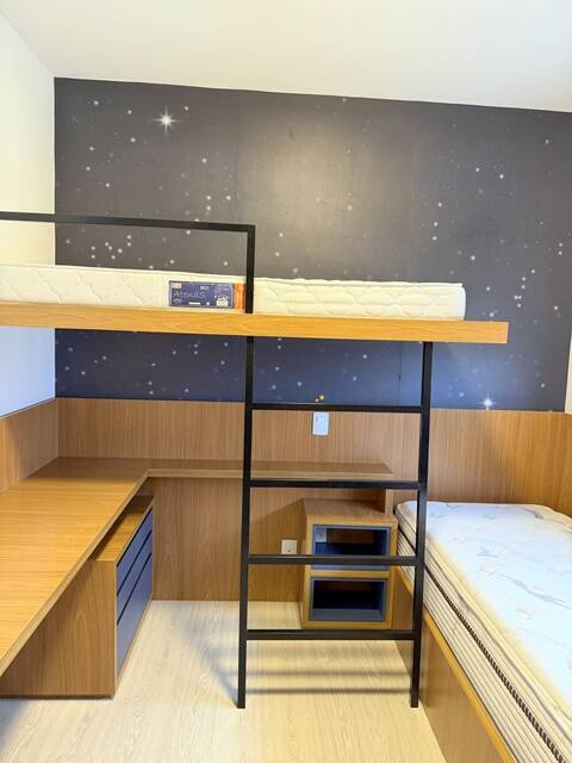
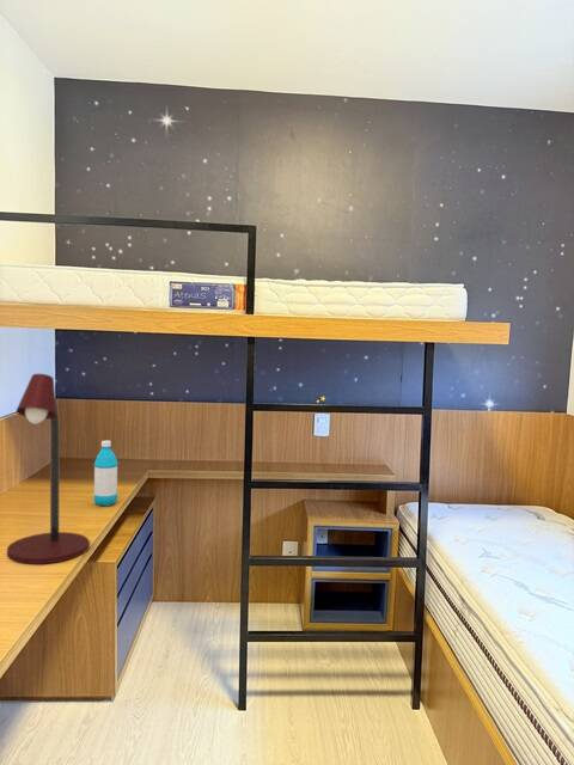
+ water bottle [93,440,118,507]
+ desk lamp [6,373,91,565]
